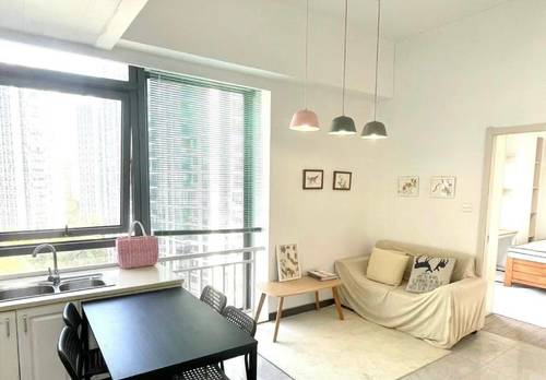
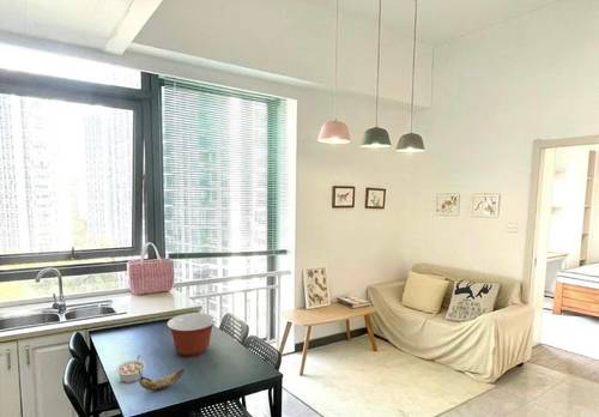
+ mixing bowl [167,312,217,357]
+ legume [115,353,147,383]
+ banana [138,368,186,392]
